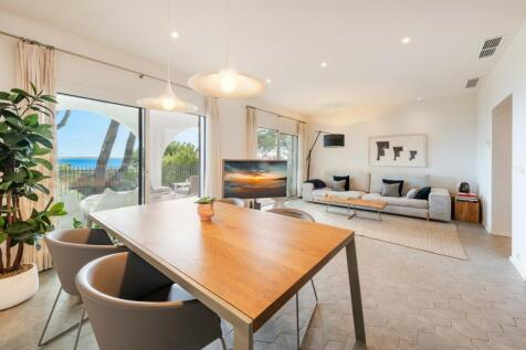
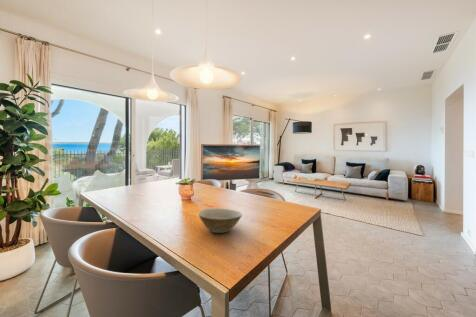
+ bowl [198,208,243,234]
